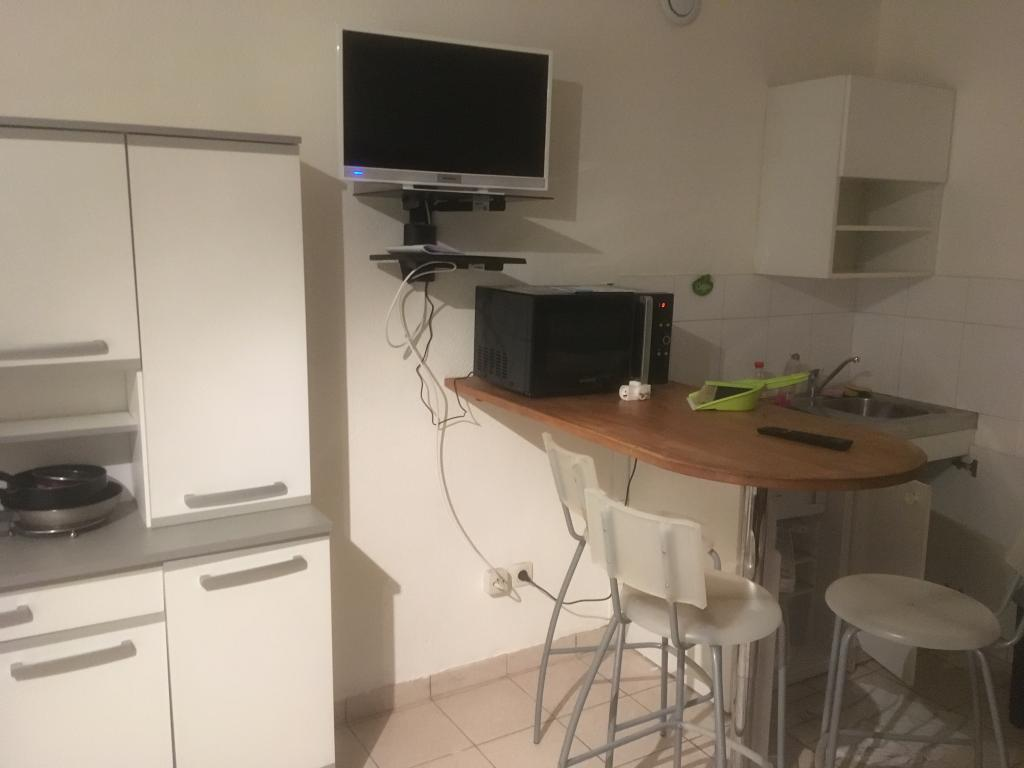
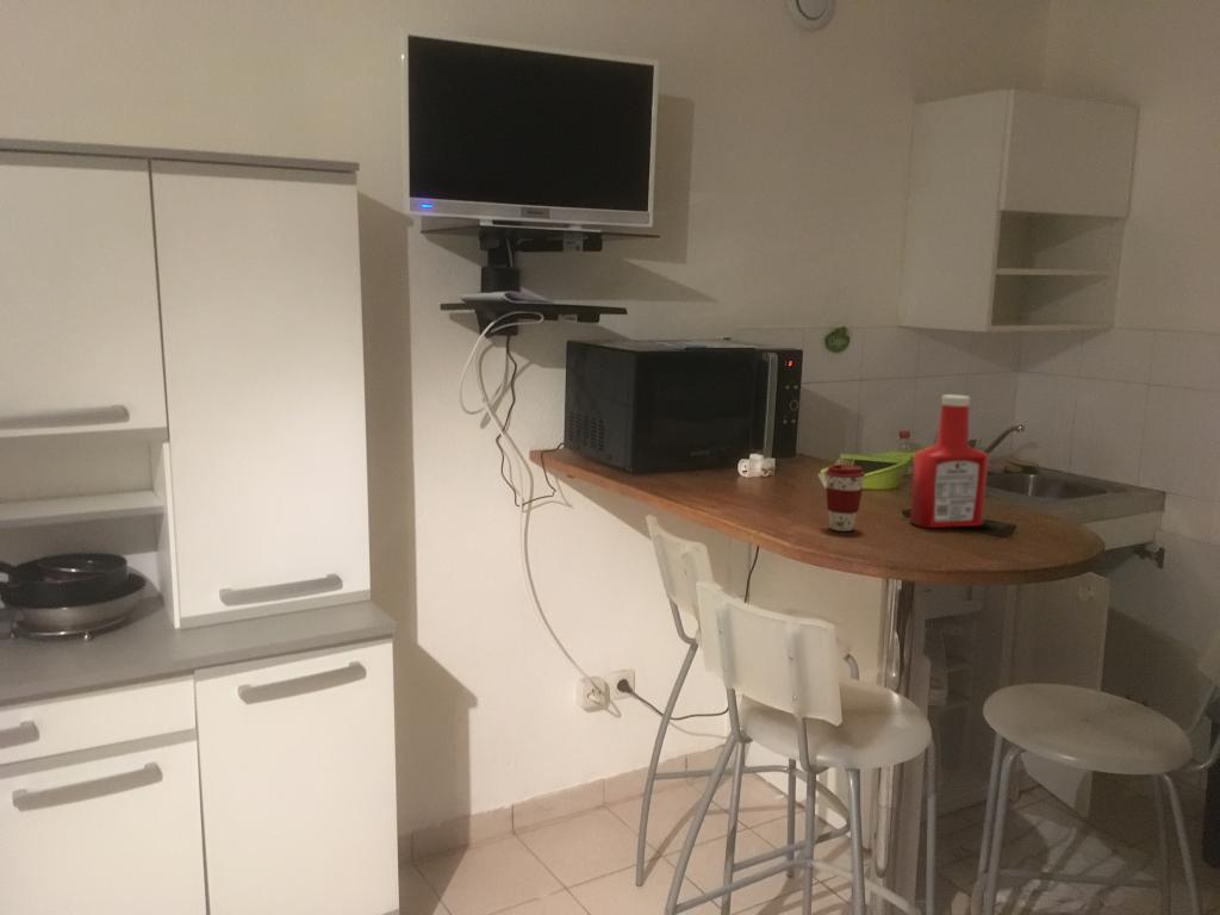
+ coffee cup [823,463,866,533]
+ soap bottle [909,393,990,529]
